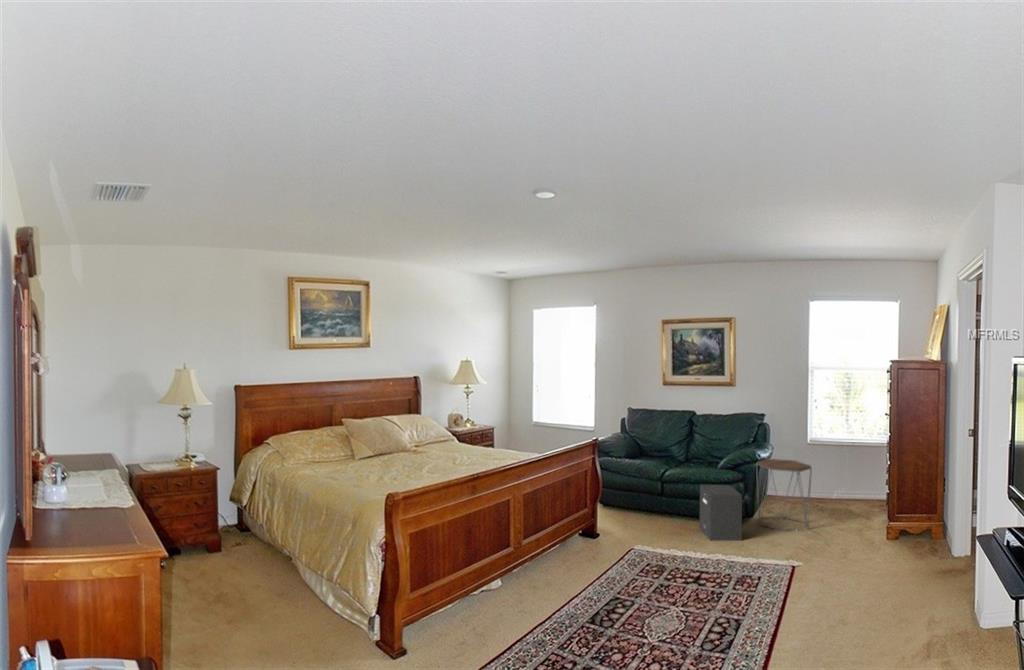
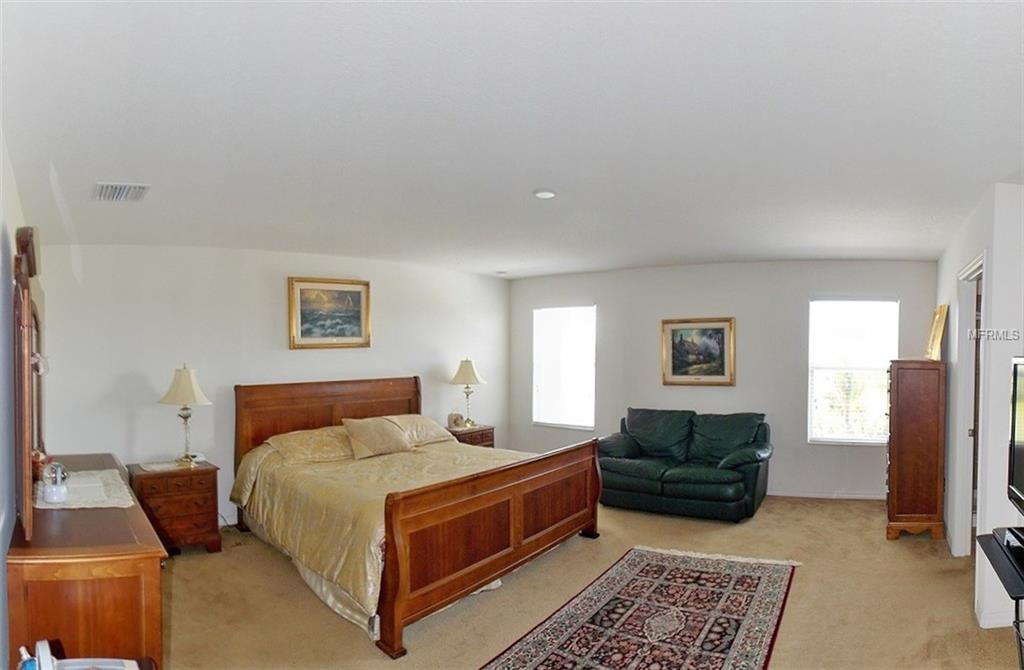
- speaker [699,484,743,542]
- side table [755,458,813,532]
